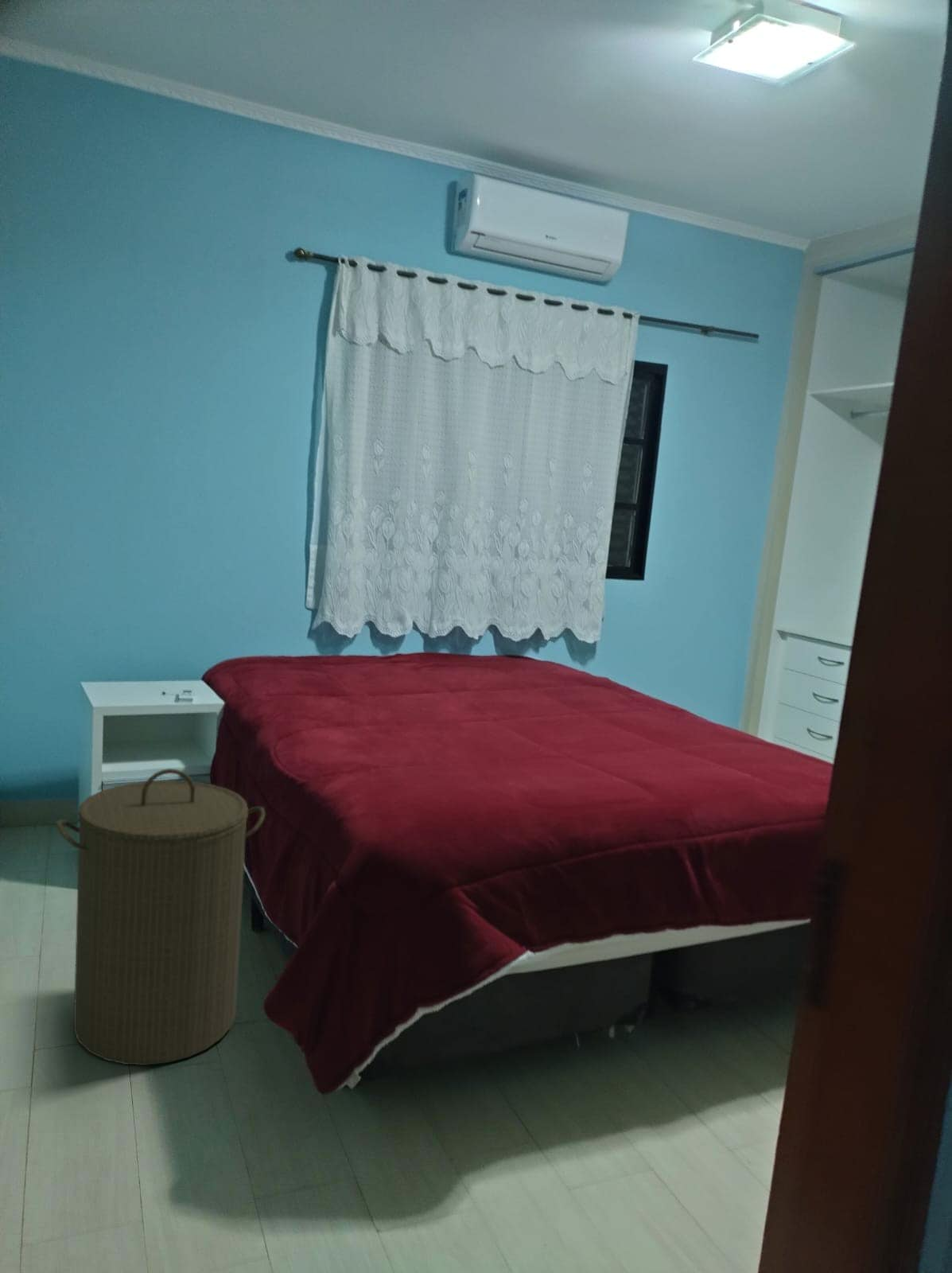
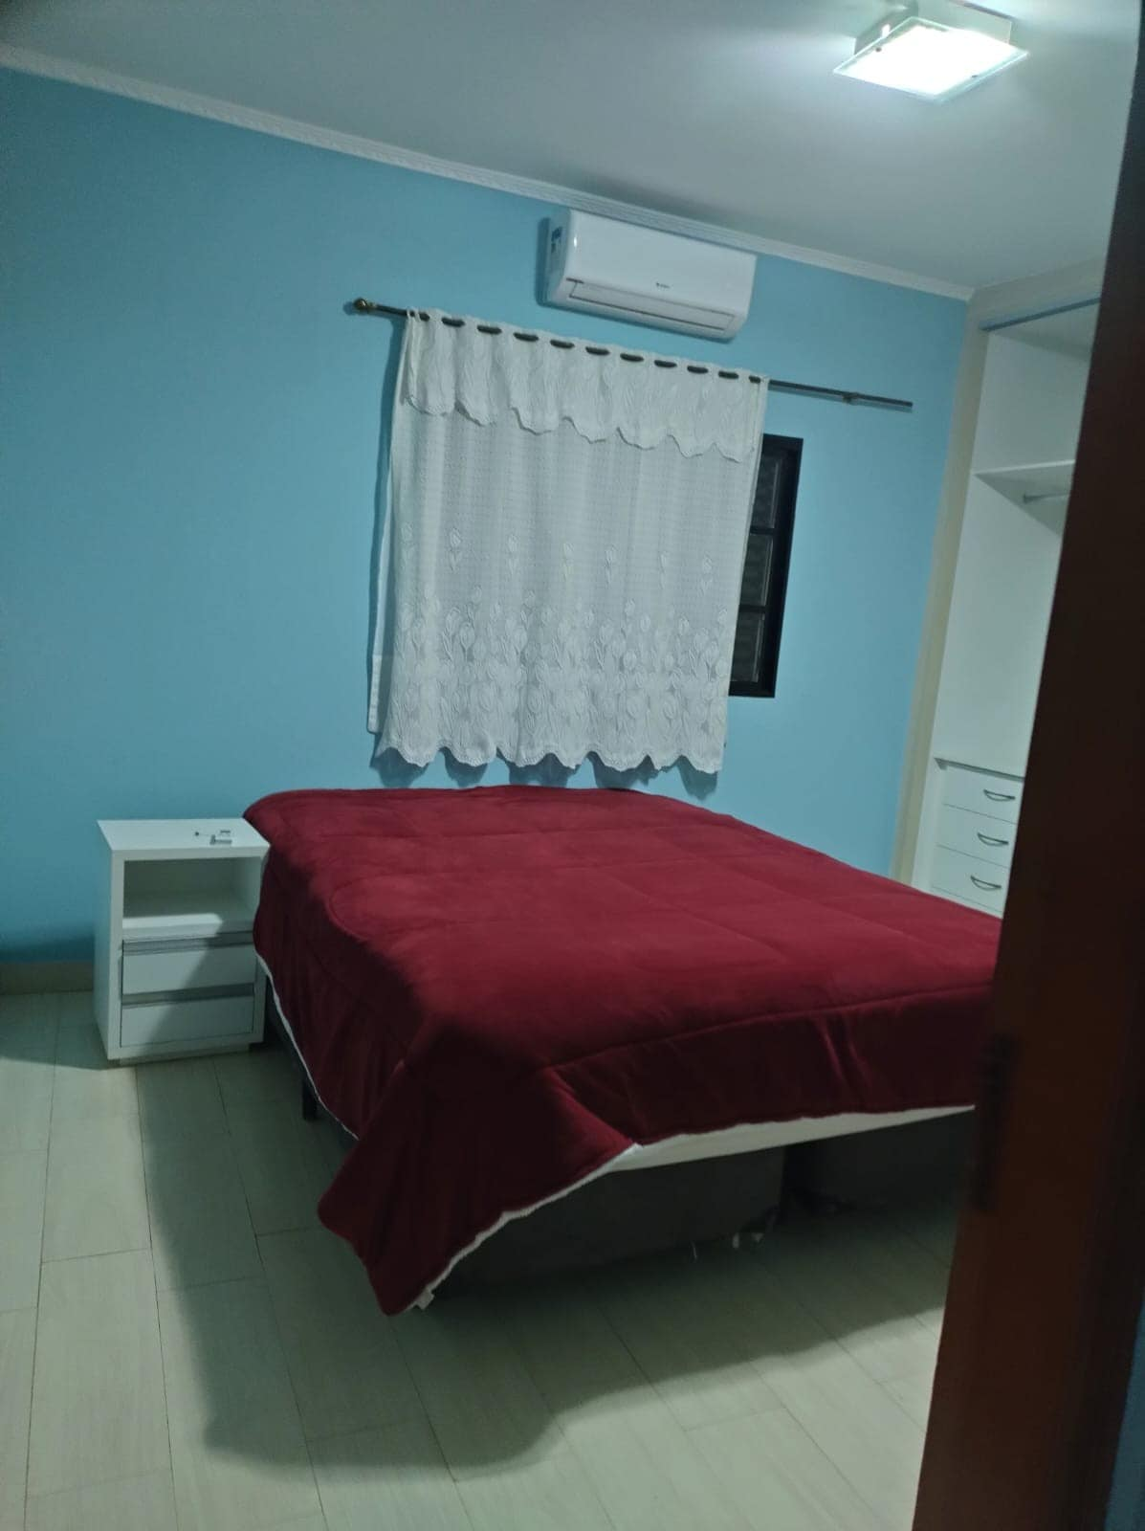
- laundry hamper [55,768,266,1066]
